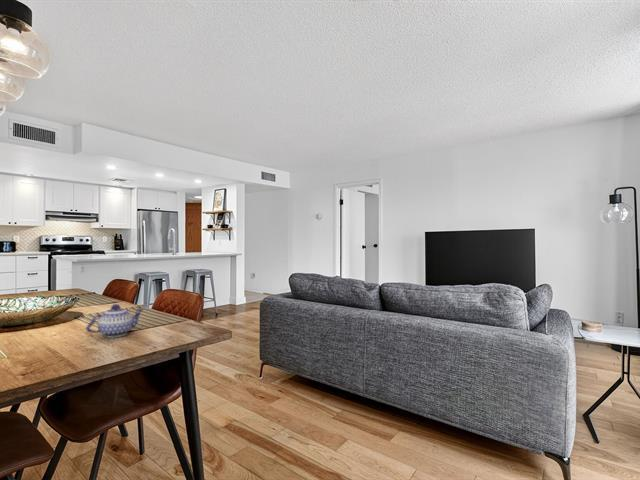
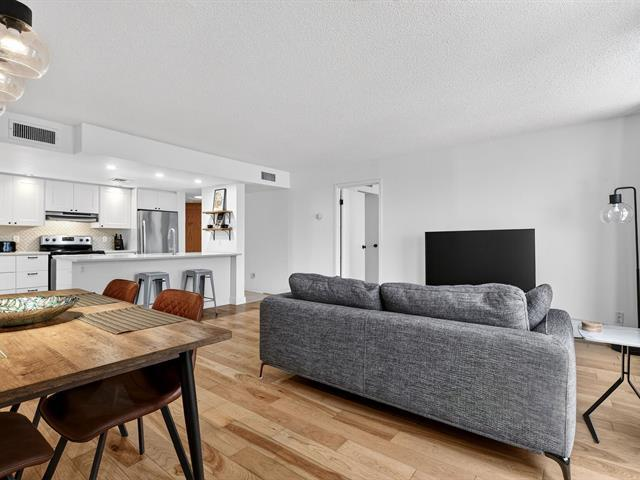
- teapot [85,303,145,339]
